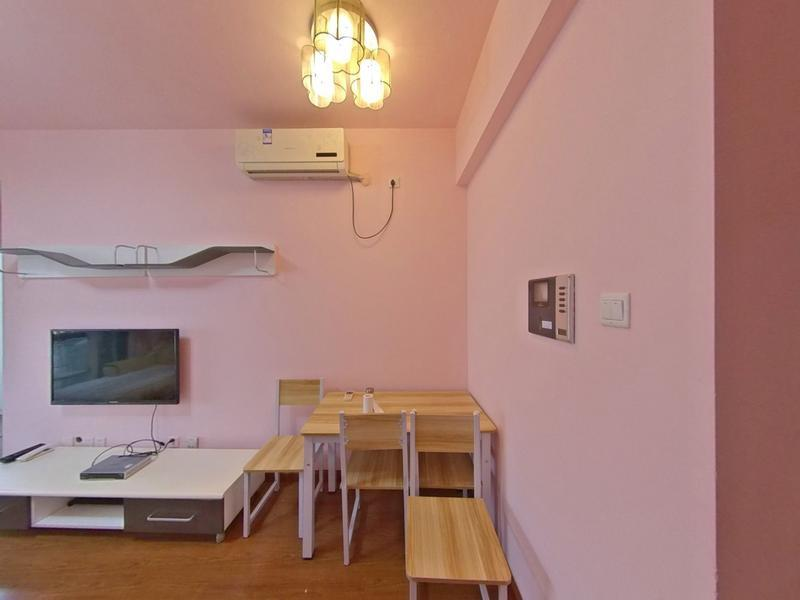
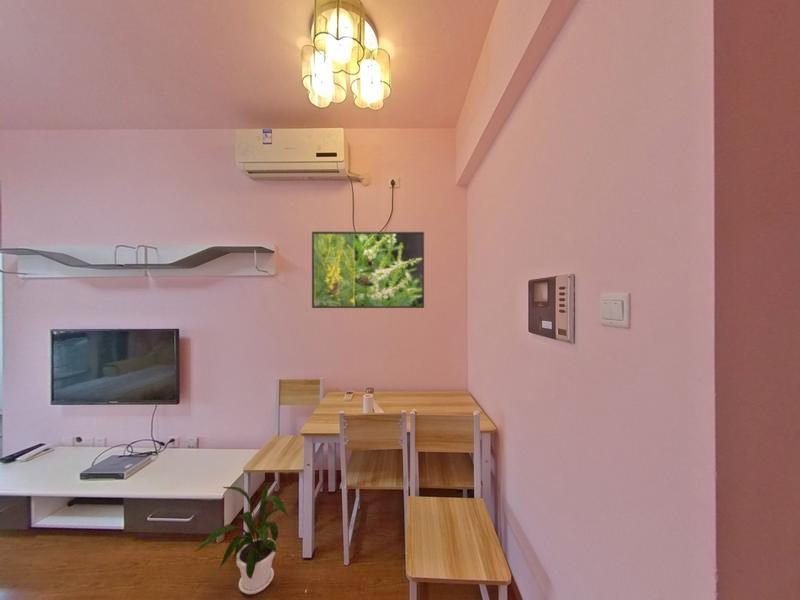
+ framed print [311,231,425,309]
+ house plant [193,482,288,595]
